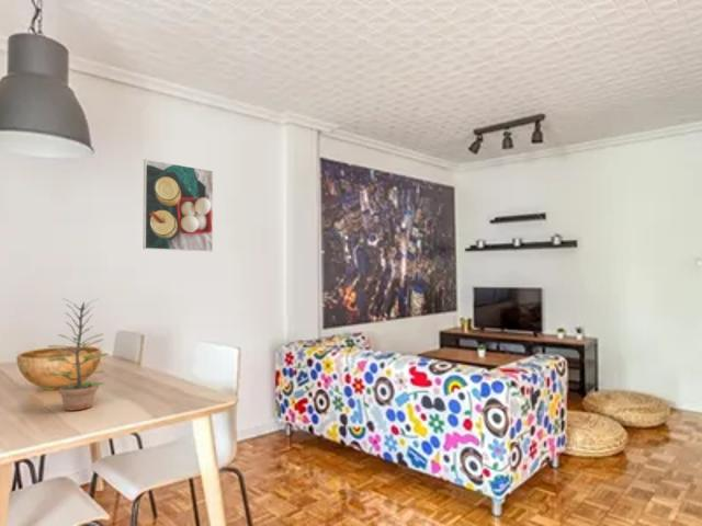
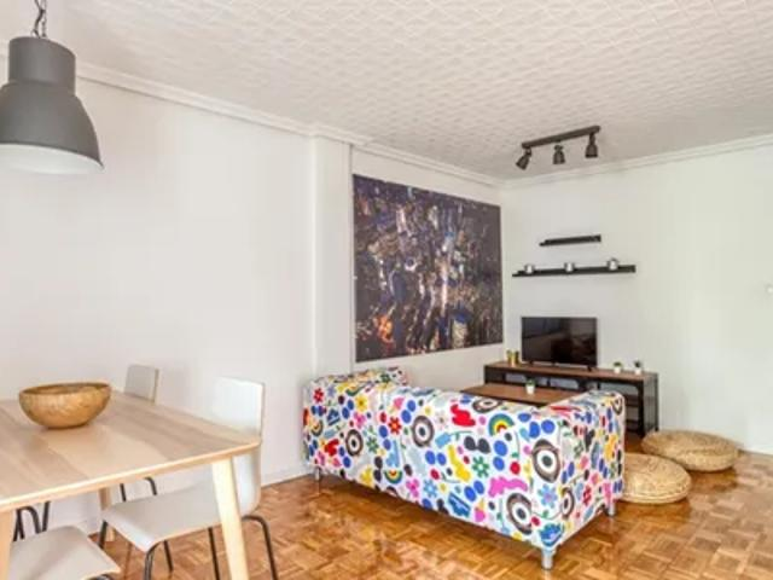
- plant [35,297,110,412]
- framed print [141,158,214,253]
